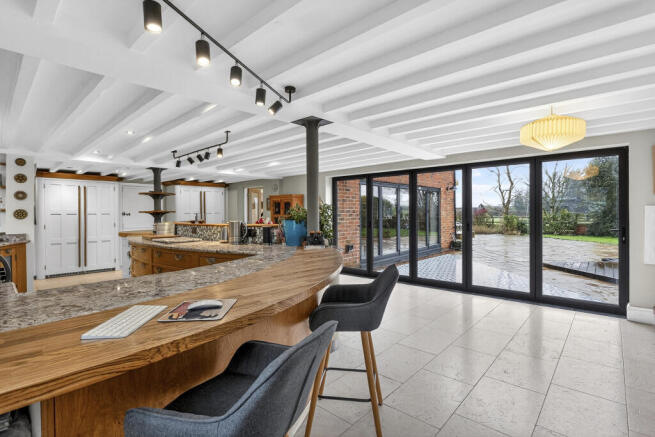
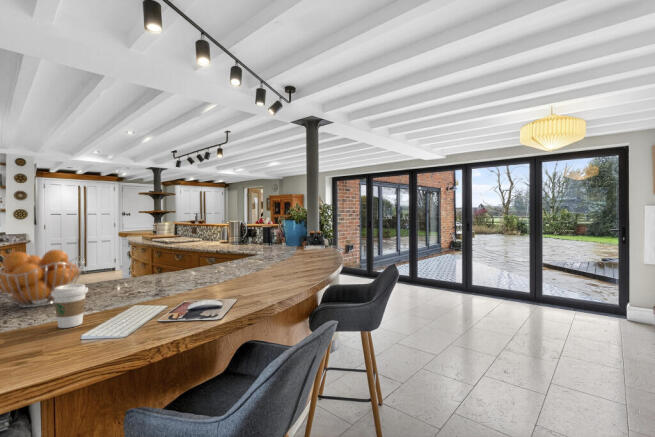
+ coffee cup [51,283,89,329]
+ fruit basket [0,249,85,308]
